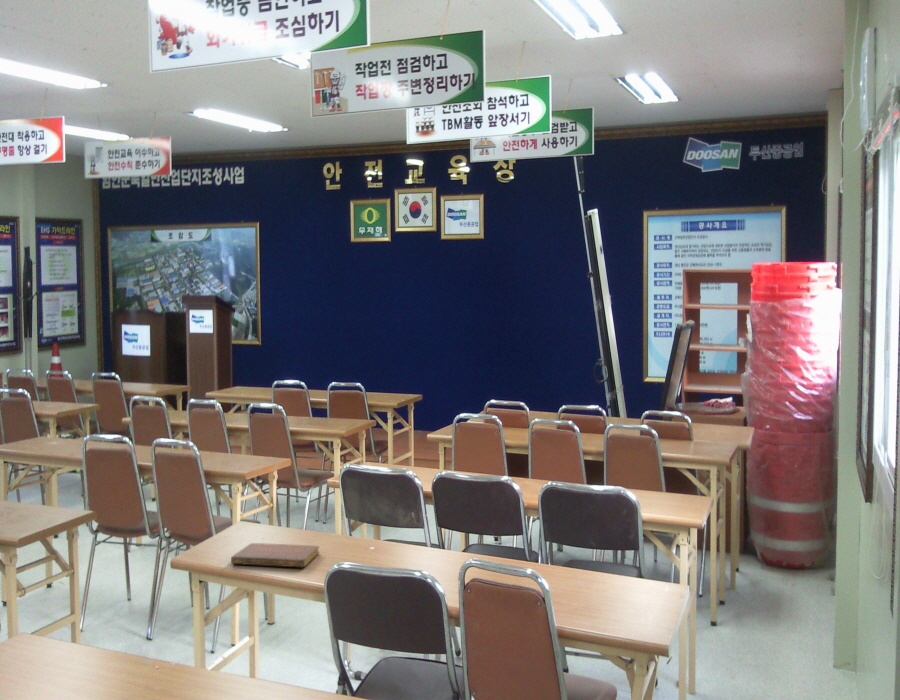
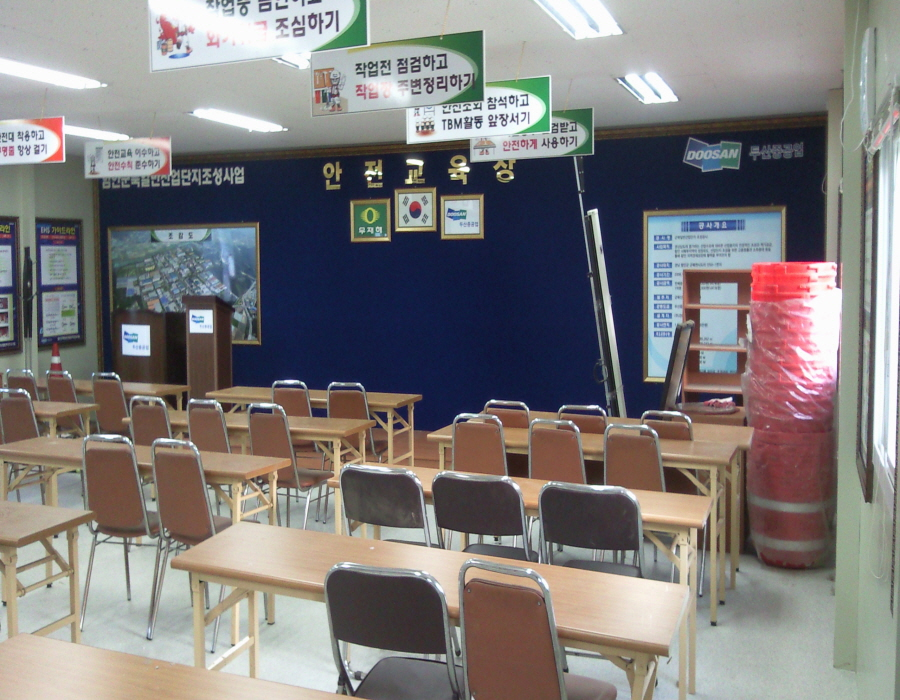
- notebook [230,542,320,568]
